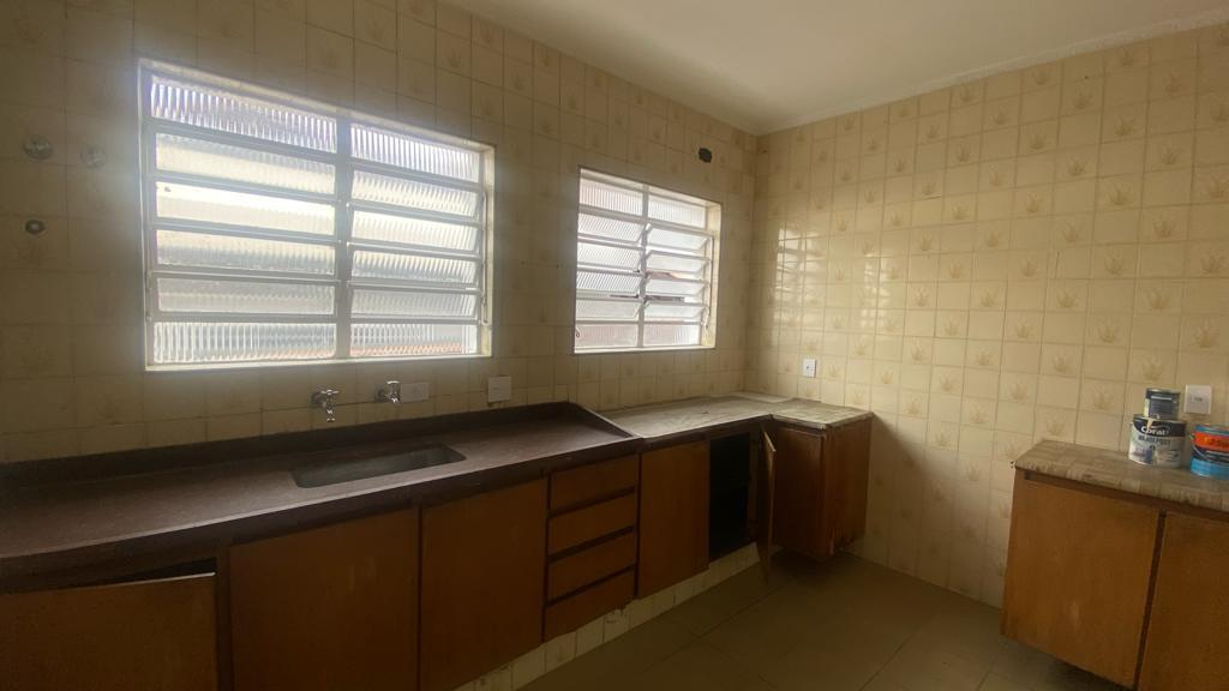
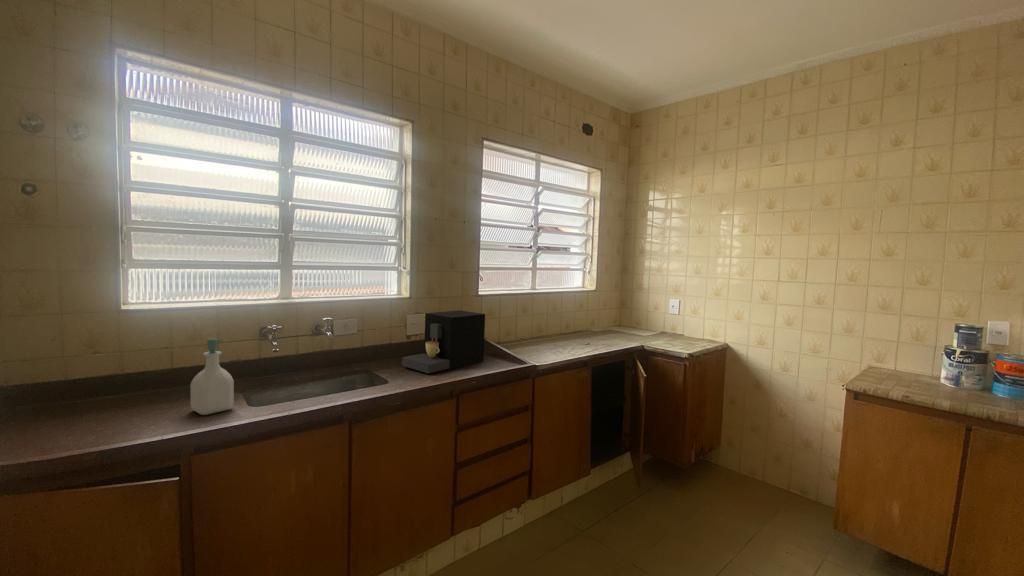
+ coffee maker [401,309,486,374]
+ soap bottle [190,337,235,416]
